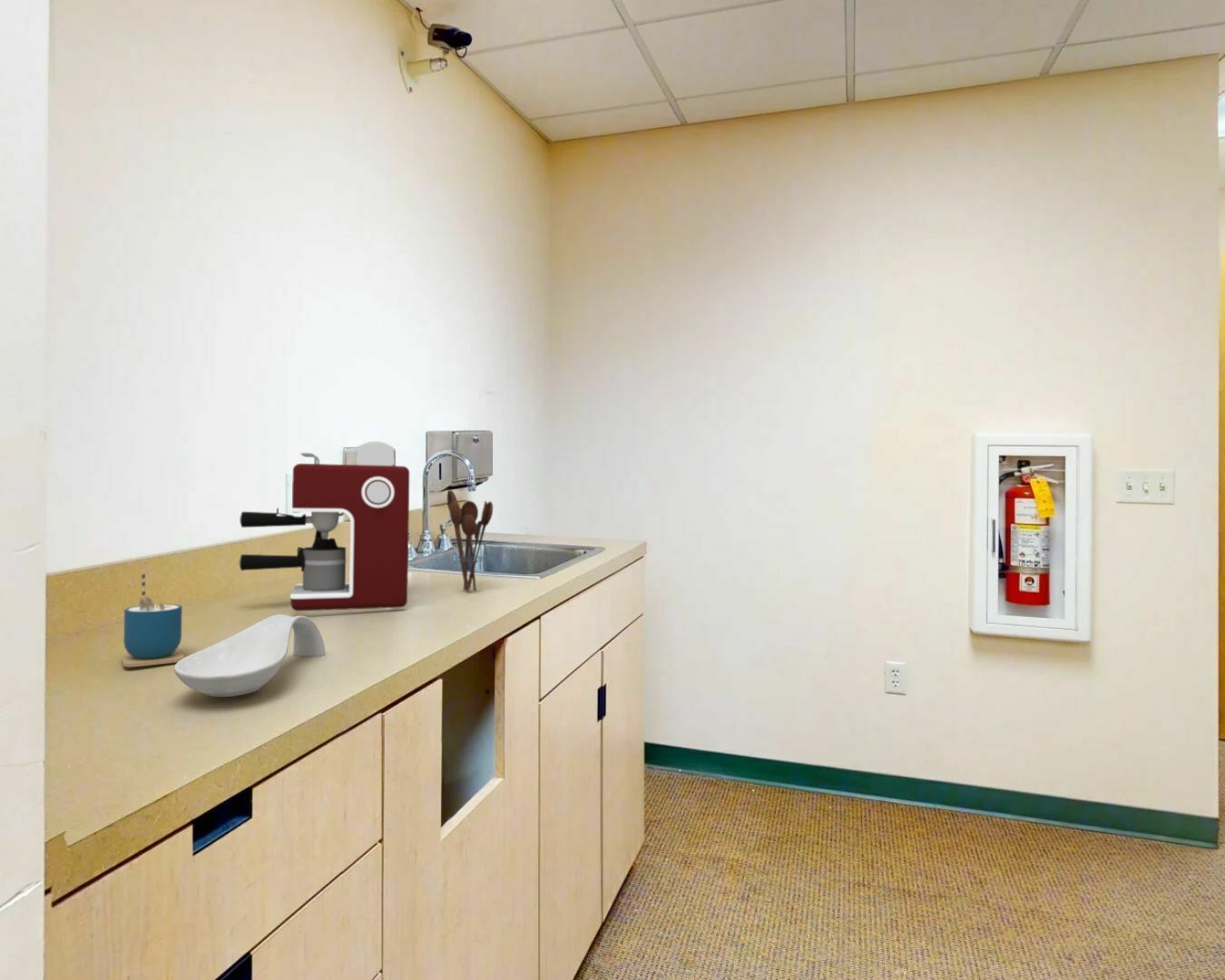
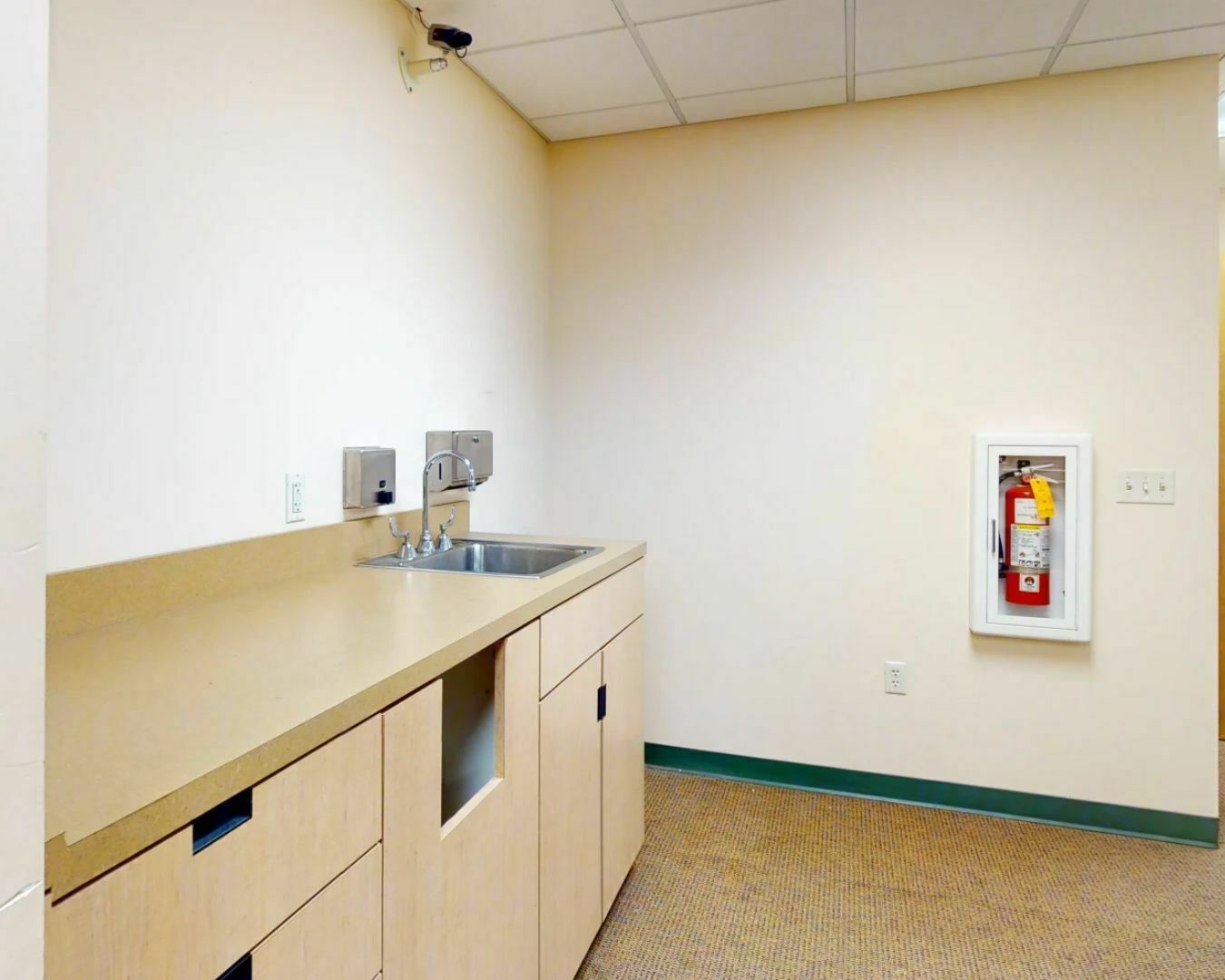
- utensil holder [446,489,494,593]
- cup [121,570,185,668]
- coffee maker [238,440,410,612]
- spoon rest [173,613,326,698]
